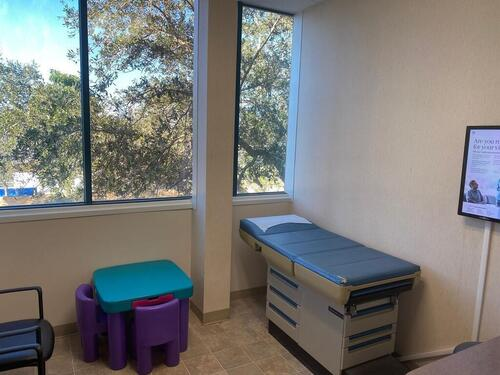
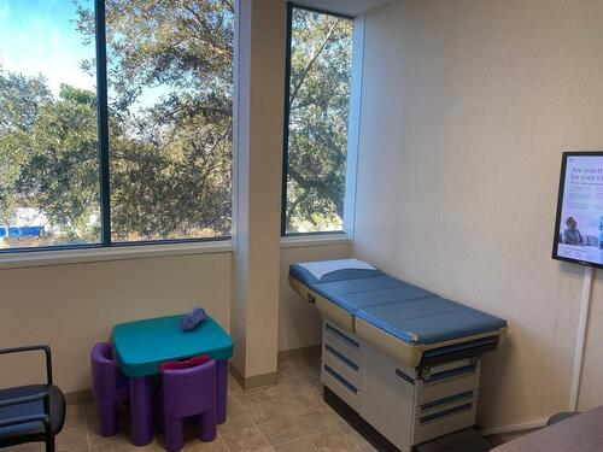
+ pencil case [178,305,206,331]
